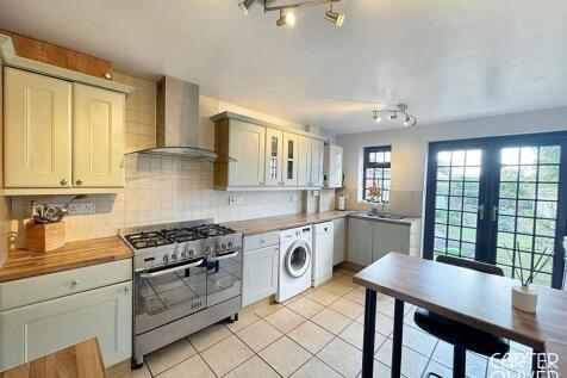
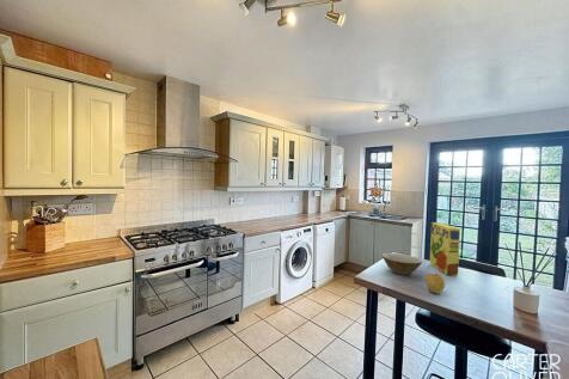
+ cereal box [429,221,461,277]
+ apple [424,271,446,295]
+ bowl [381,252,423,276]
